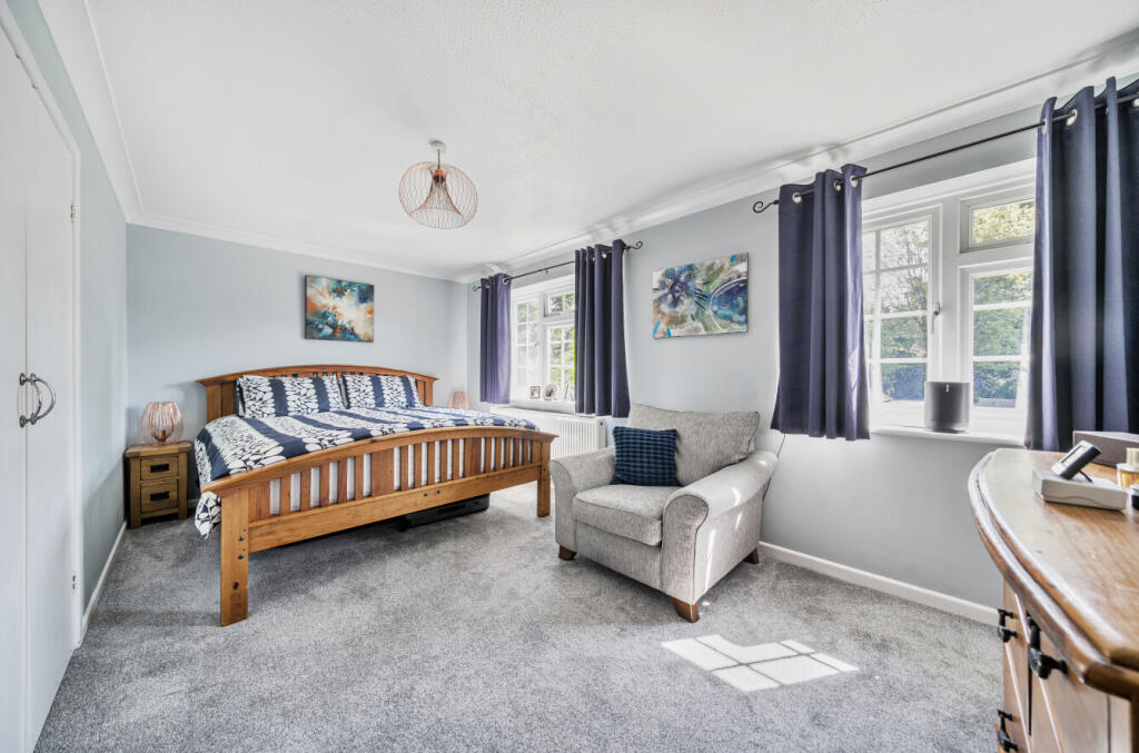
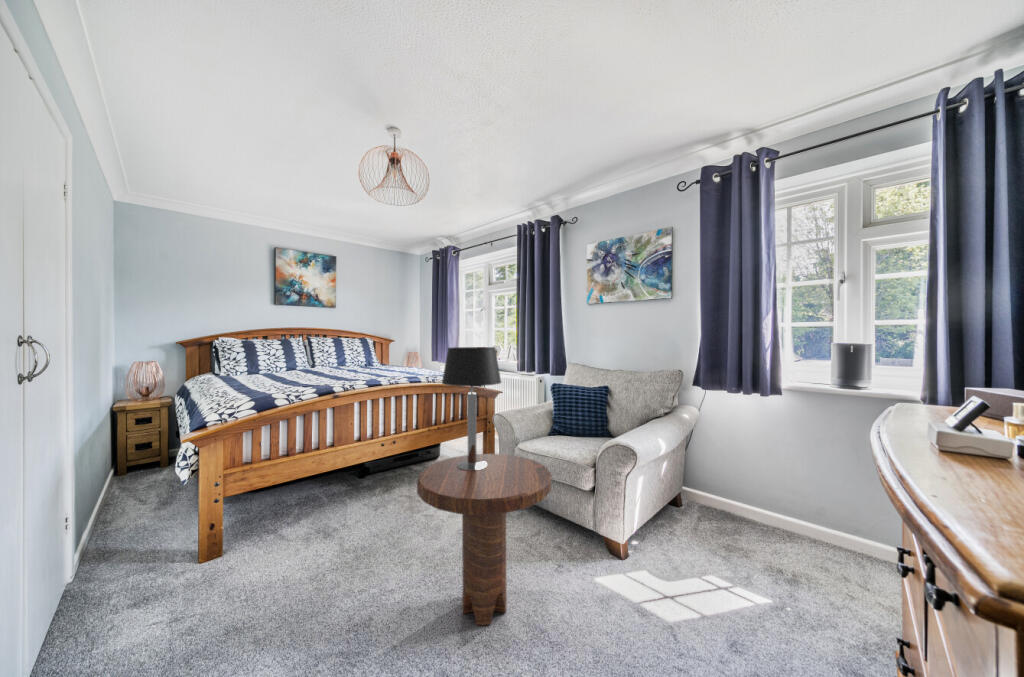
+ table lamp [441,346,502,470]
+ side table [416,453,552,626]
